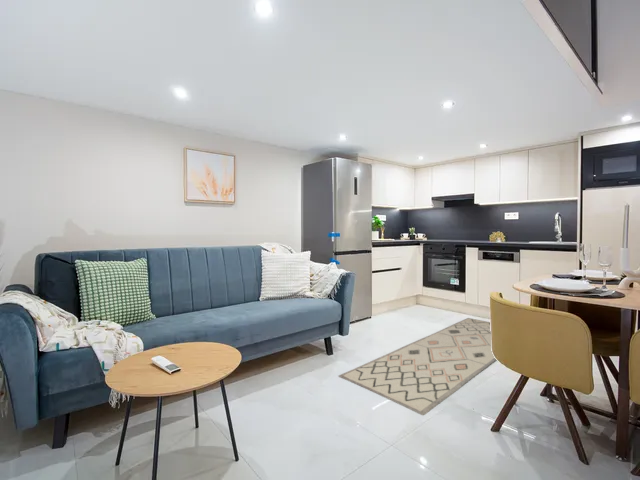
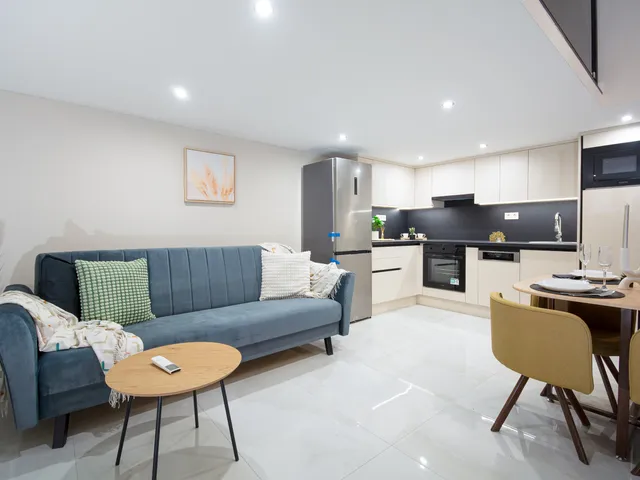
- rug [338,317,497,416]
